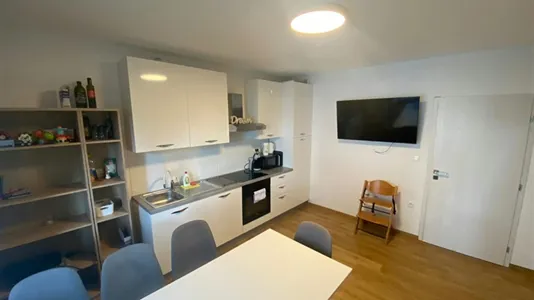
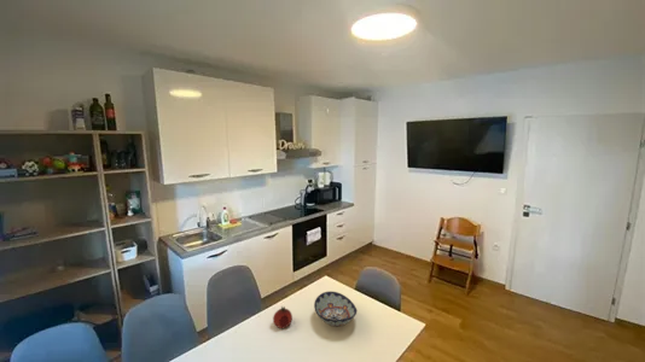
+ fruit [272,305,294,329]
+ decorative bowl [313,291,358,327]
